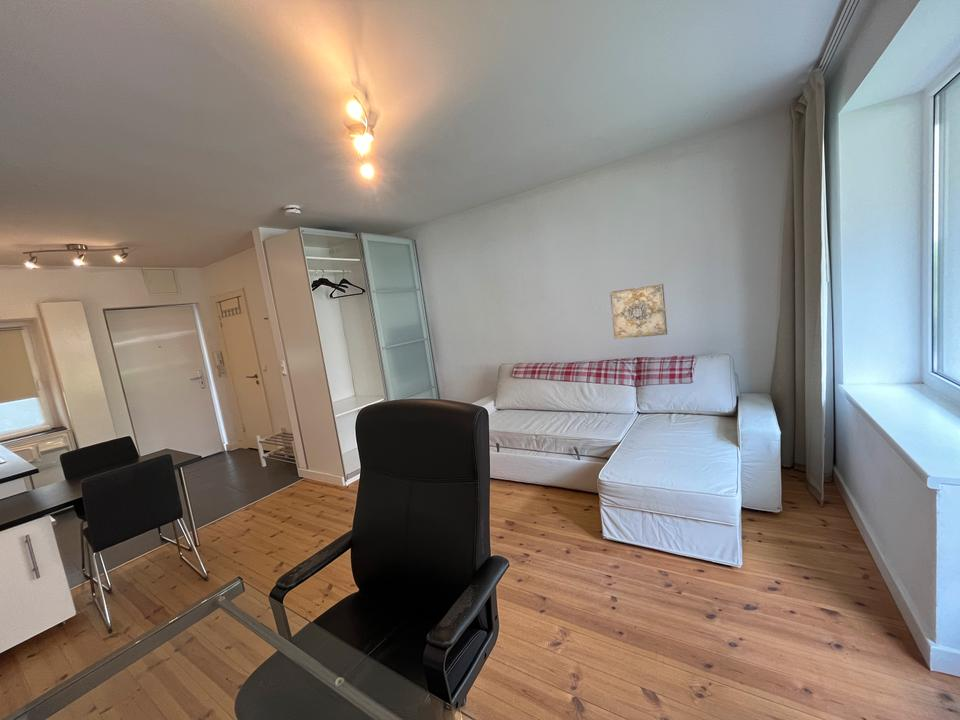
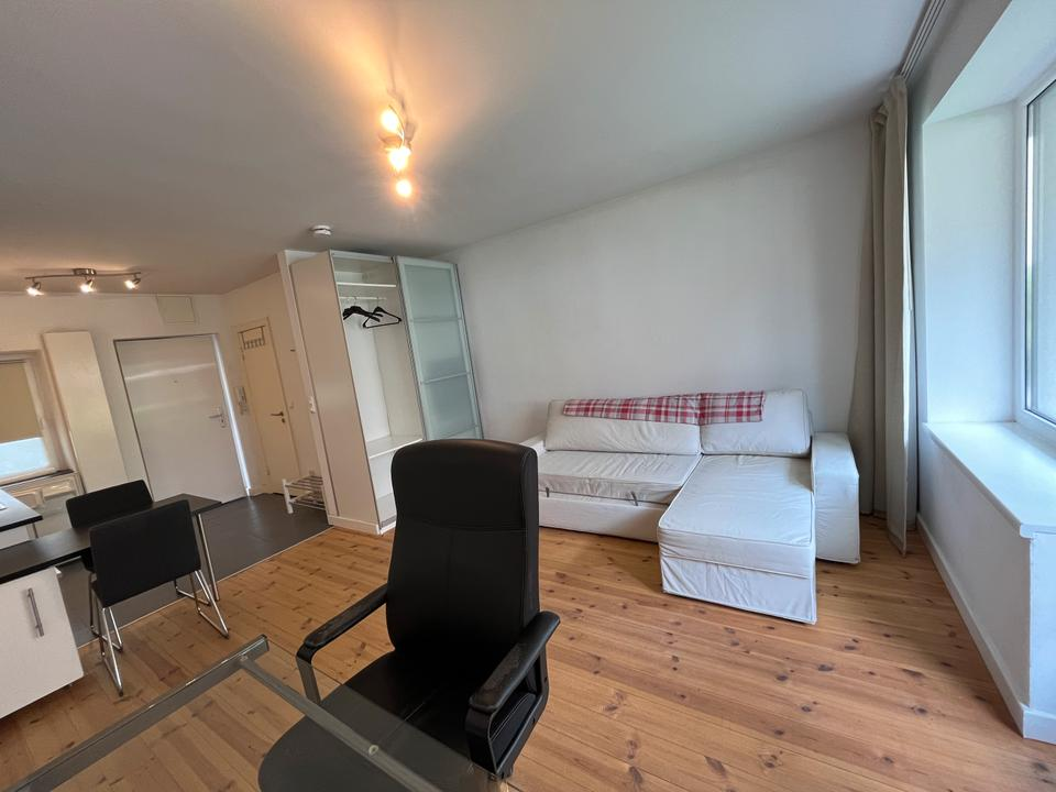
- wall art [609,283,668,340]
